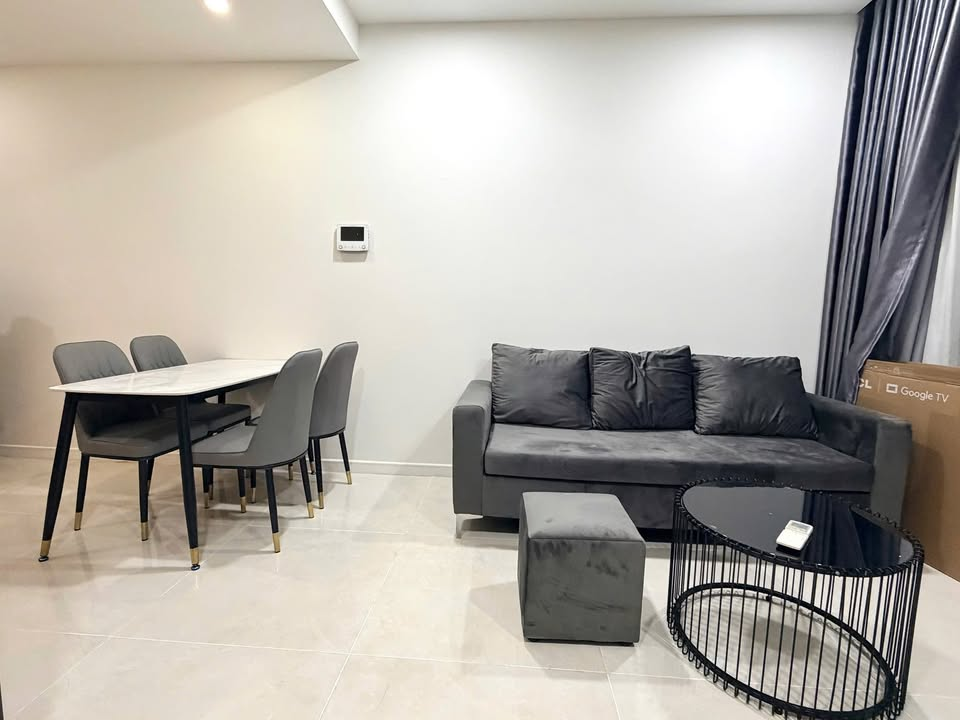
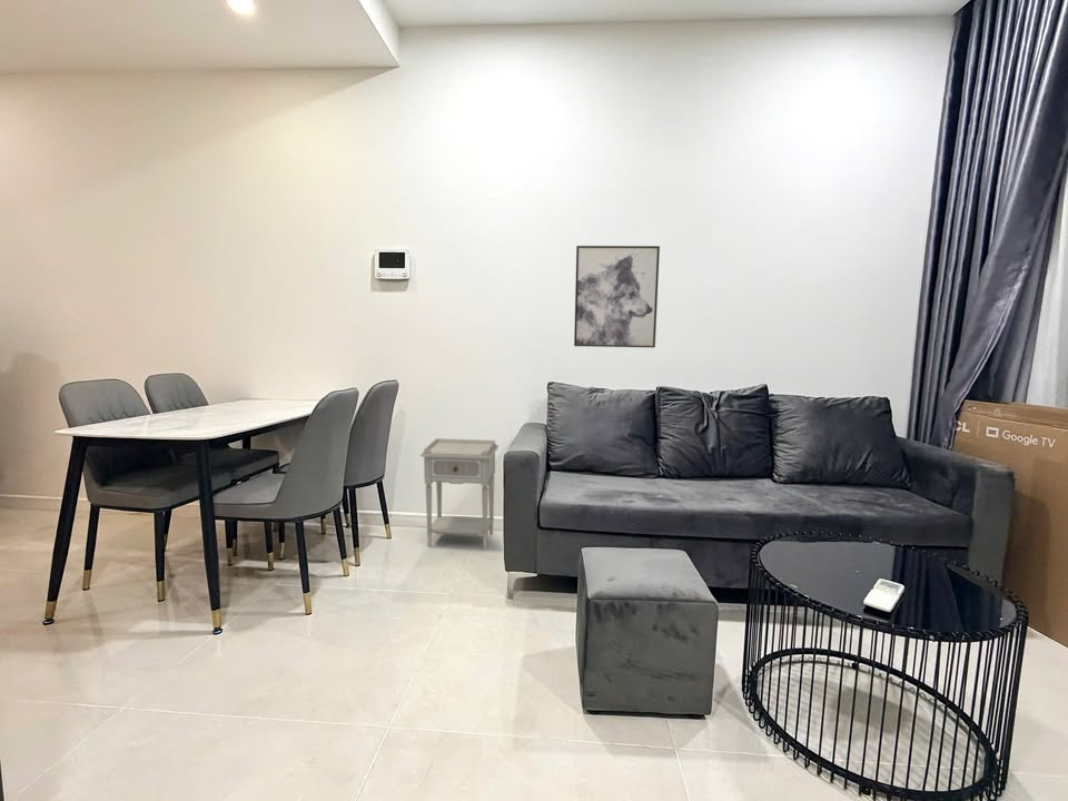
+ nightstand [419,437,500,552]
+ wall art [573,245,661,348]
